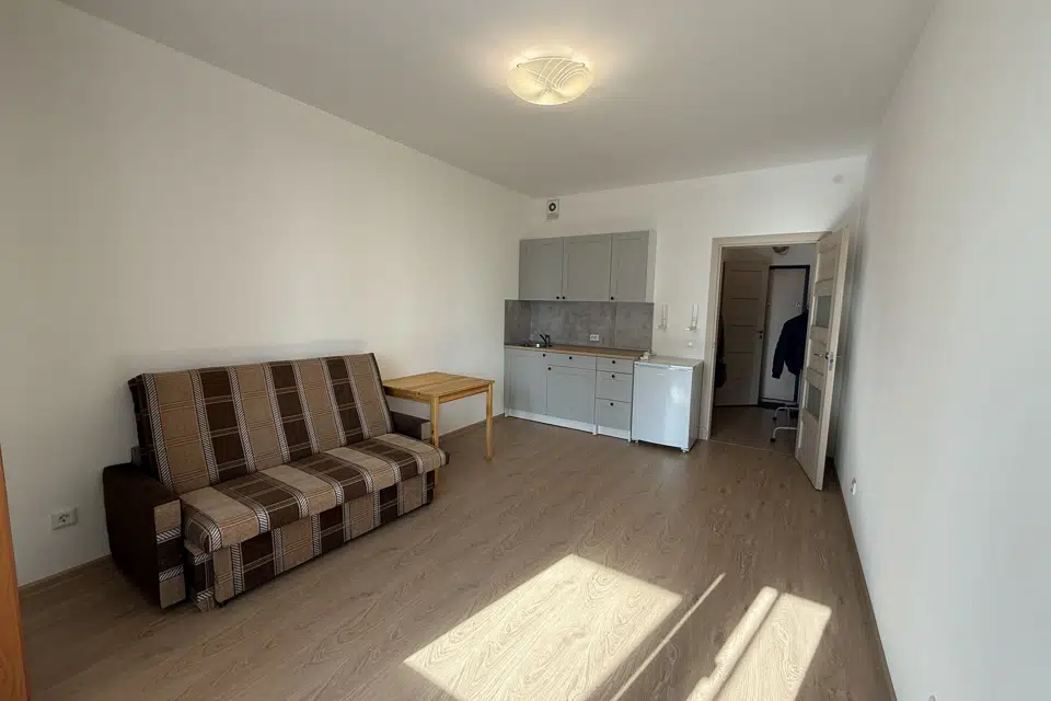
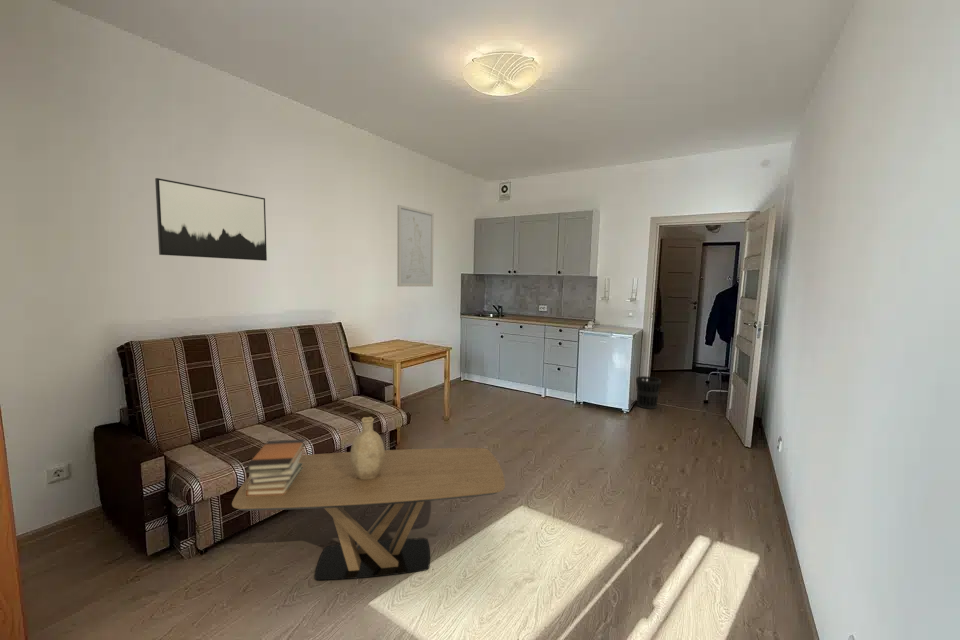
+ decorative vase [350,416,385,480]
+ wastebasket [635,375,662,410]
+ wall art [154,177,268,262]
+ coffee table [231,447,506,581]
+ wall art [396,204,435,287]
+ book stack [244,438,306,496]
